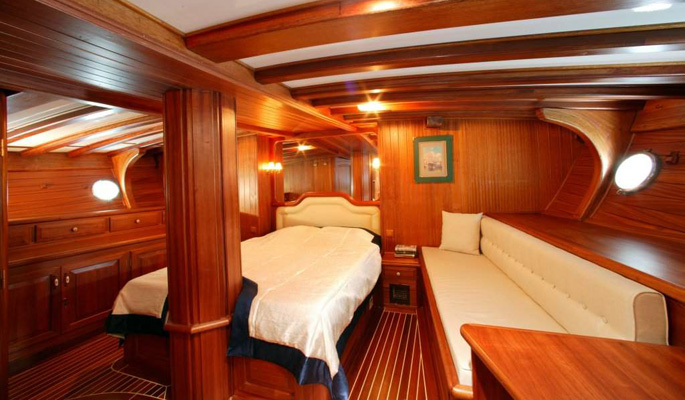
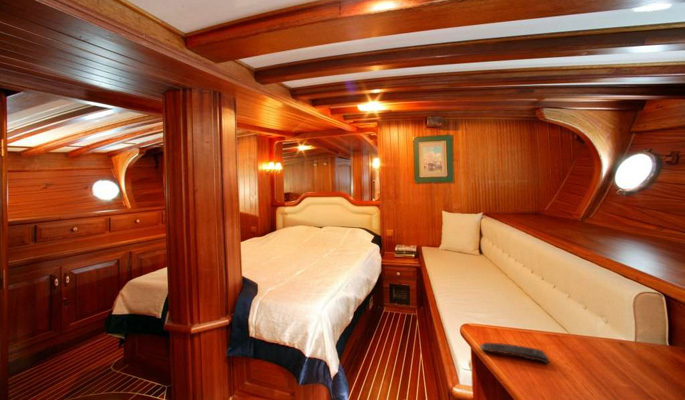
+ remote control [479,342,551,364]
